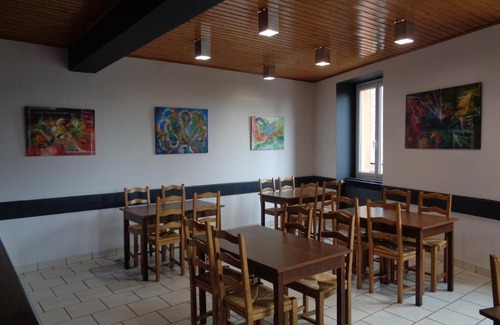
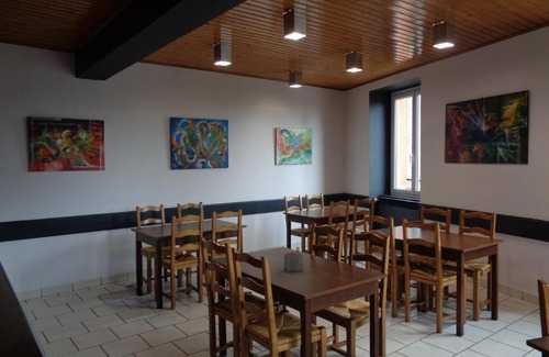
+ napkin holder [283,246,304,272]
